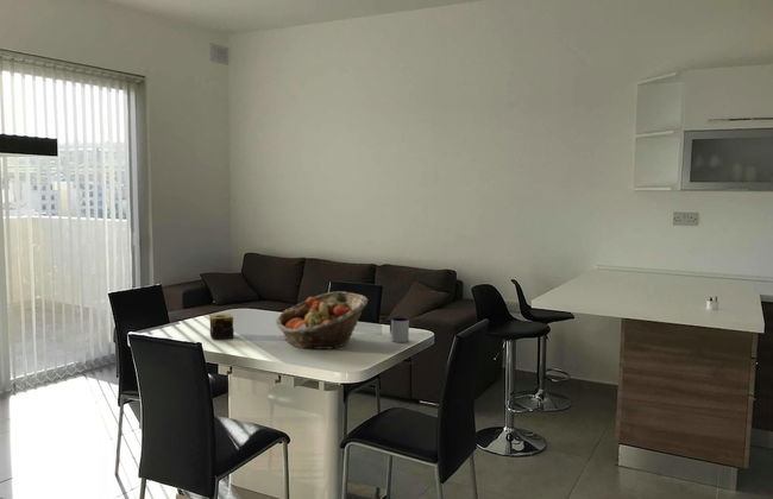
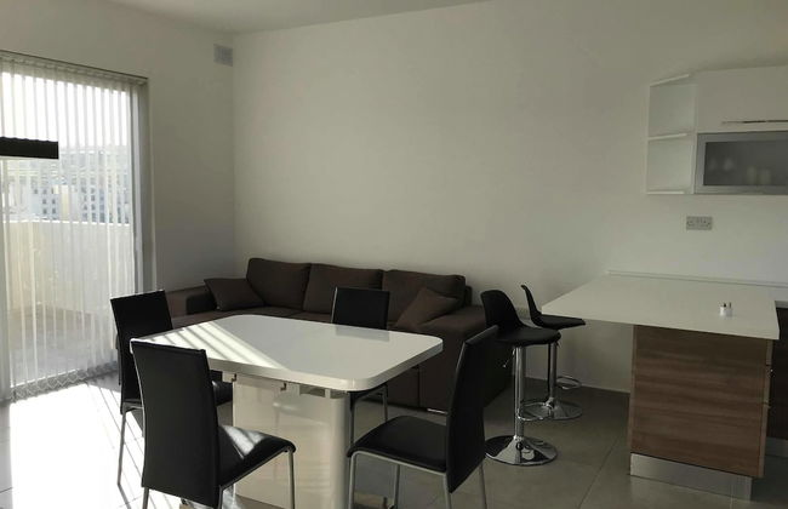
- candle [208,312,235,341]
- fruit basket [275,290,369,350]
- mug [389,317,410,343]
